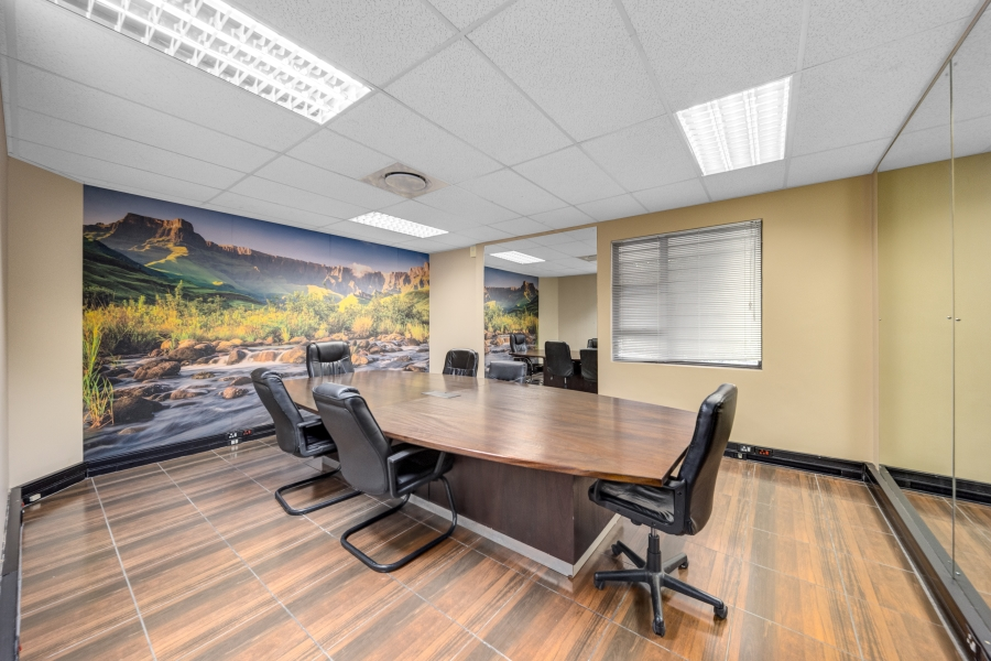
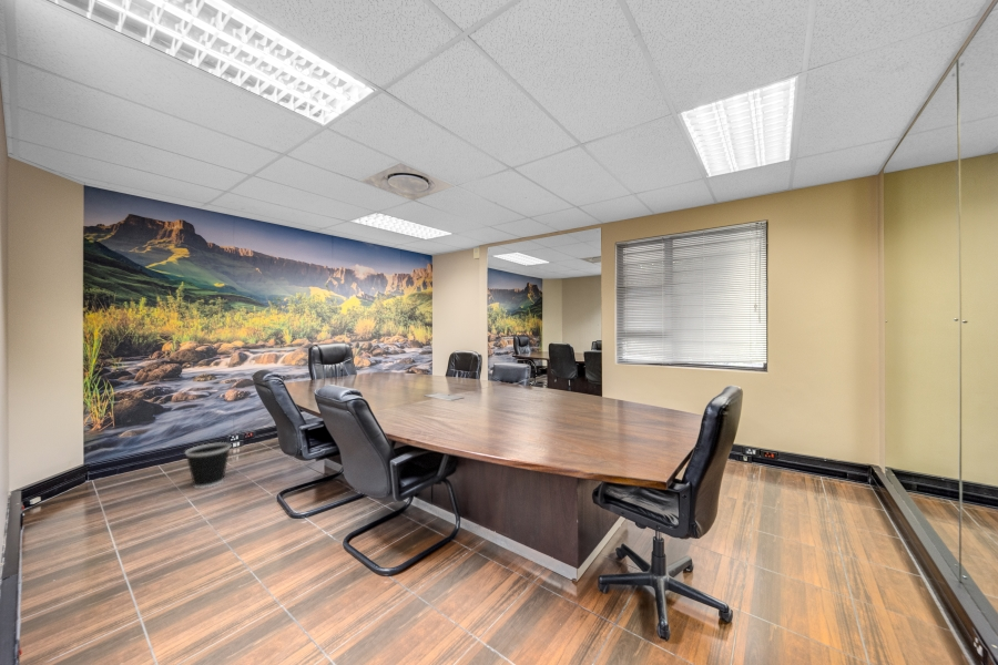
+ wastebasket [184,441,232,490]
